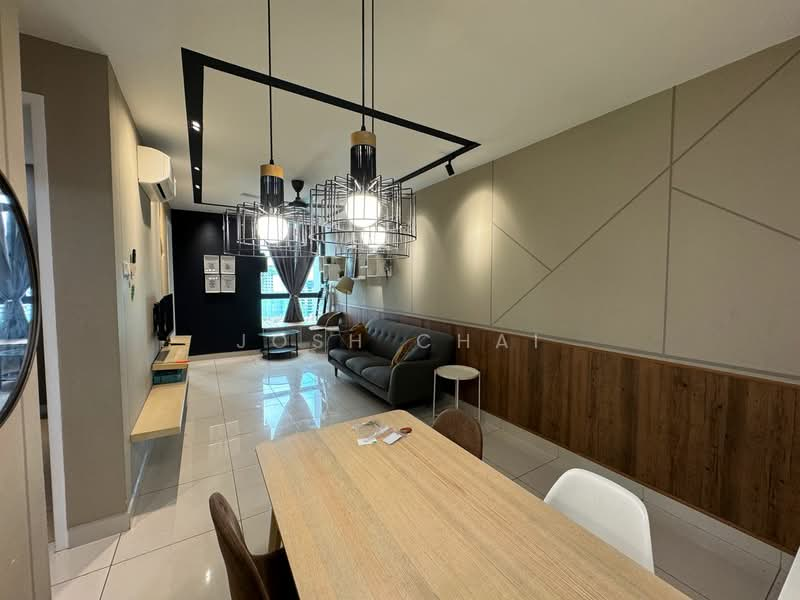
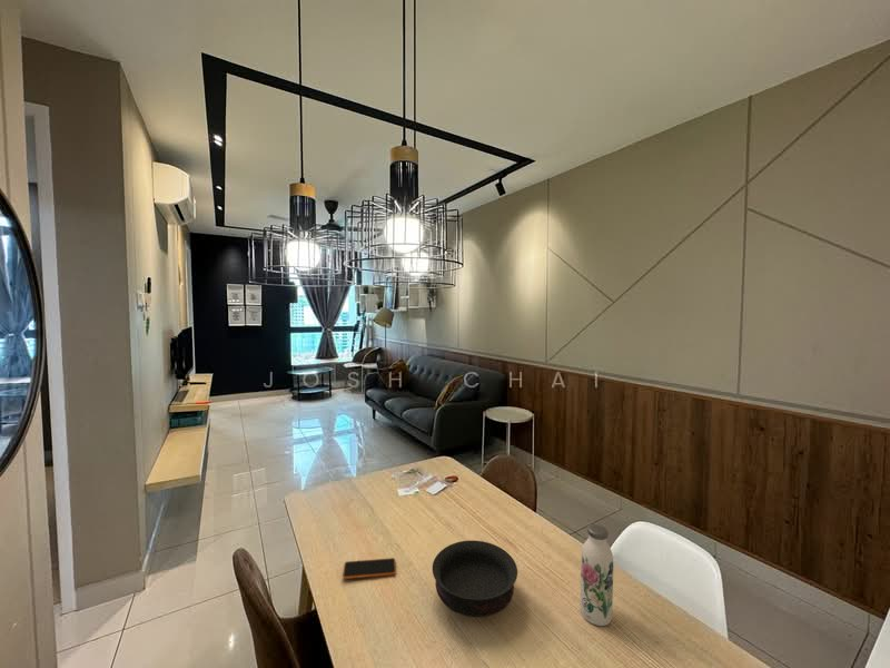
+ smartphone [342,557,397,580]
+ water bottle [578,523,614,627]
+ bowl [432,539,518,618]
